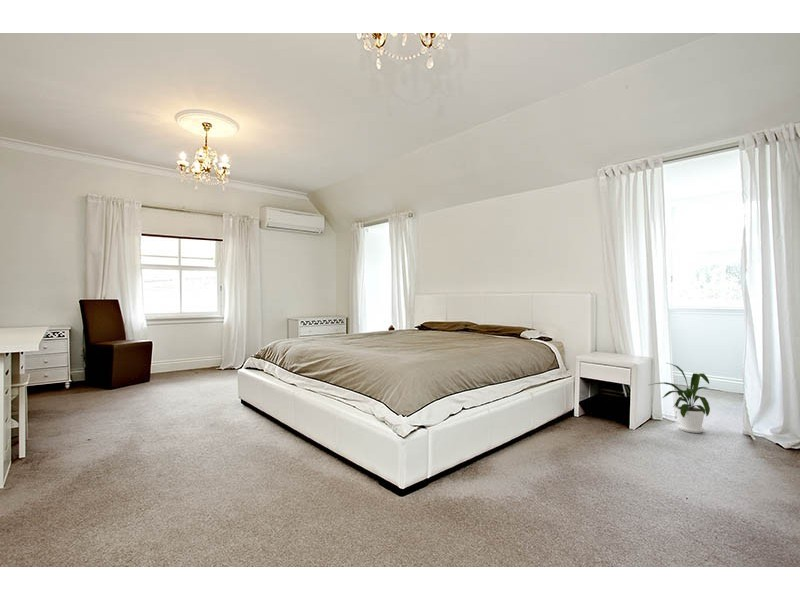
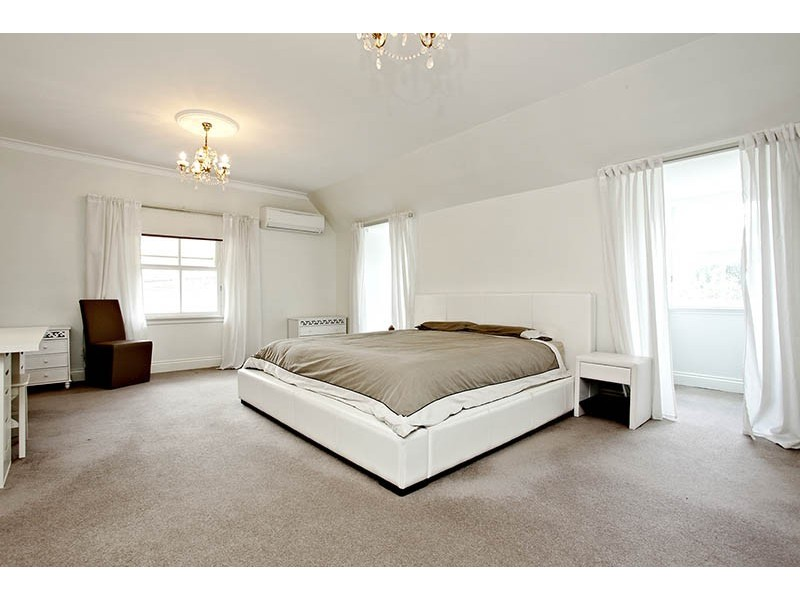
- house plant [649,362,711,434]
